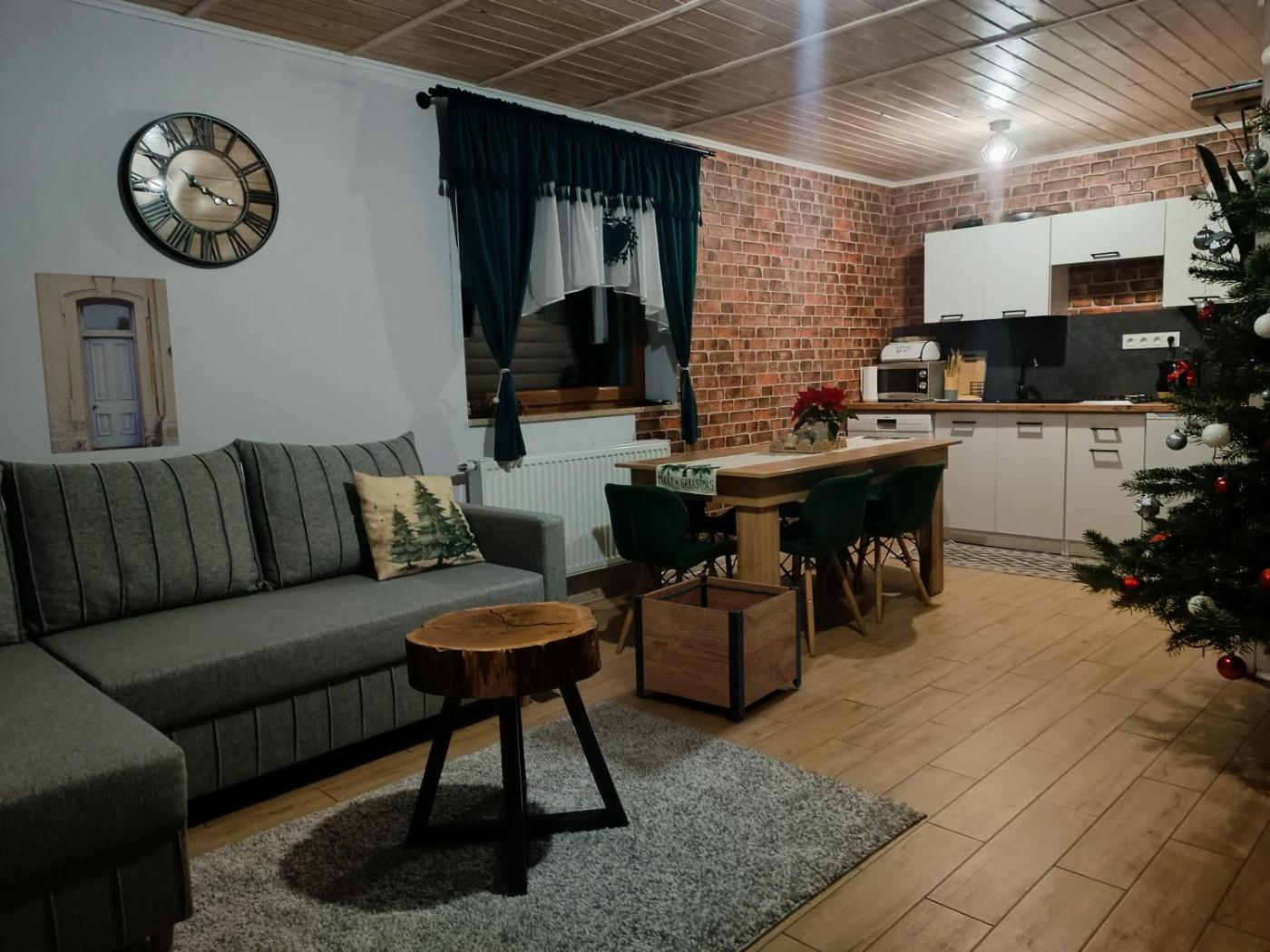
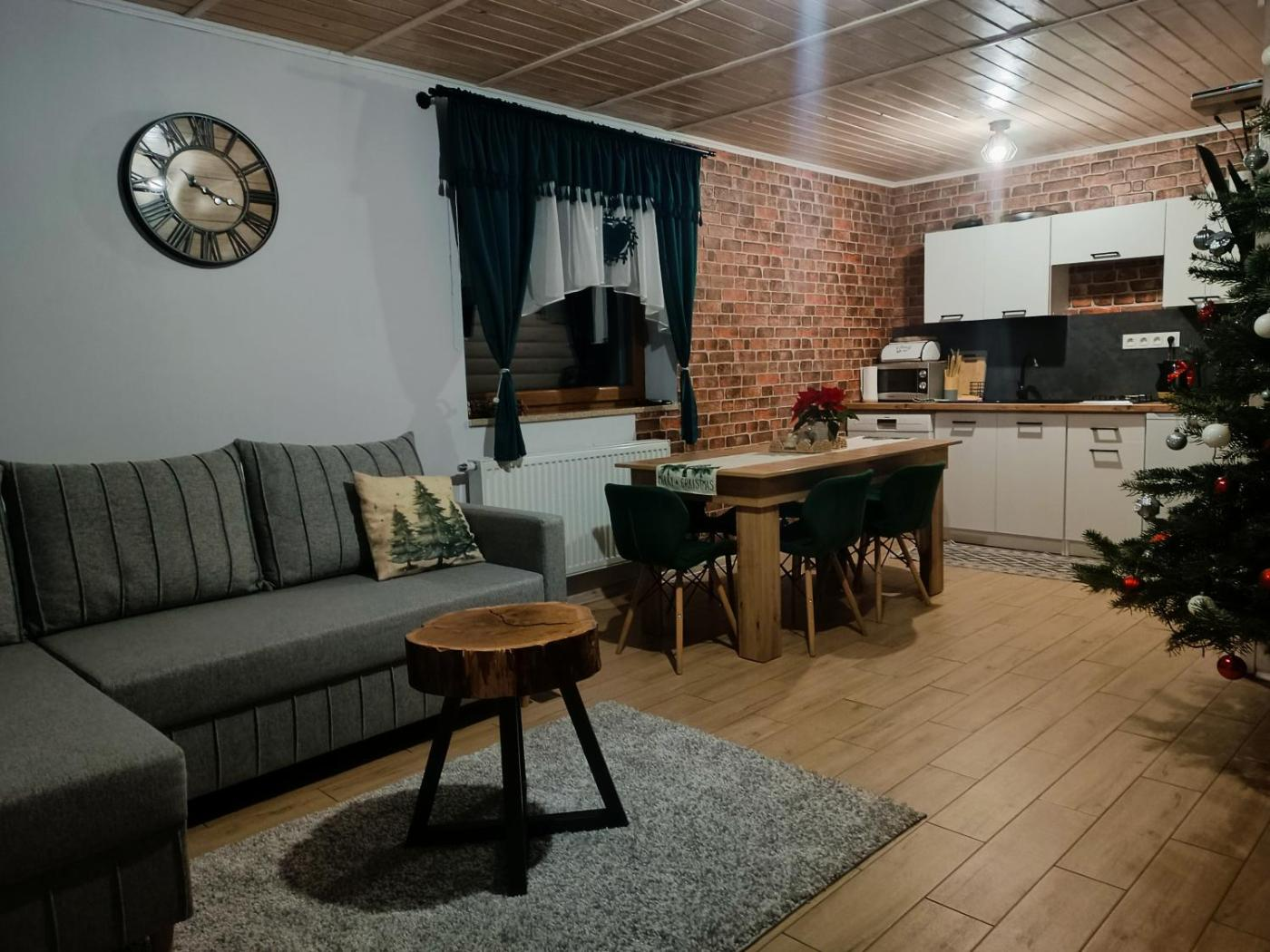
- planter [633,573,802,724]
- wall art [34,271,181,455]
